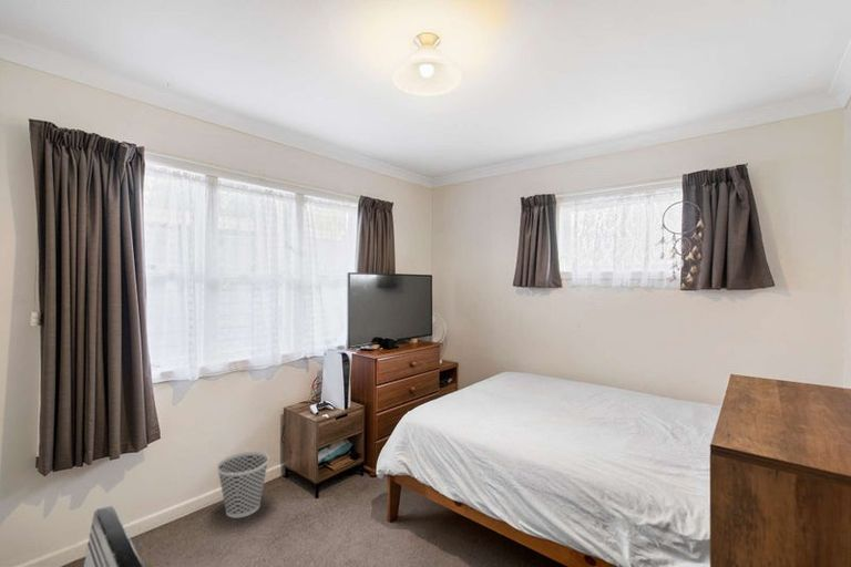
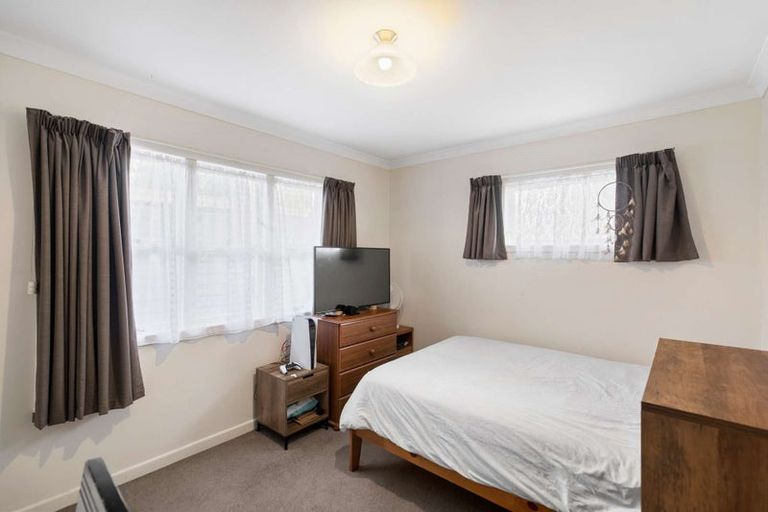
- wastebasket [216,451,270,519]
